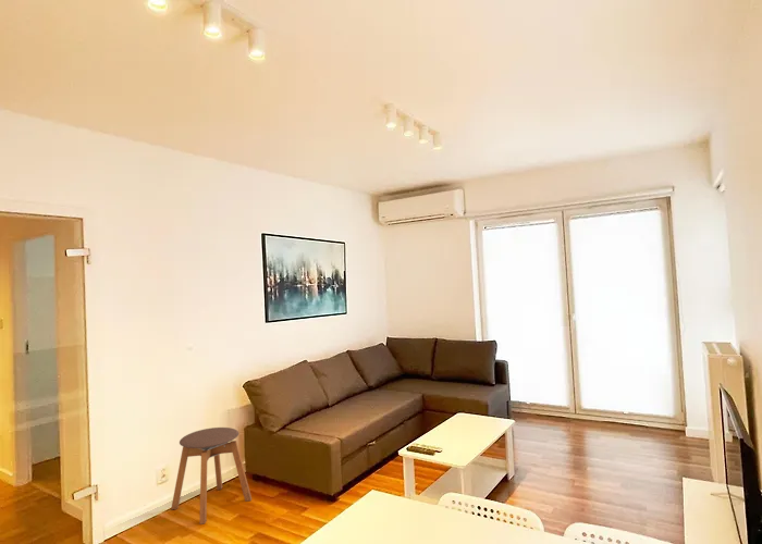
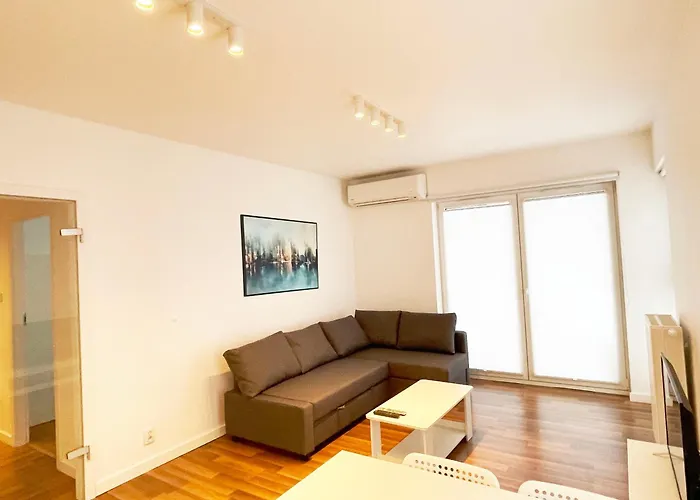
- stool [170,426,253,526]
